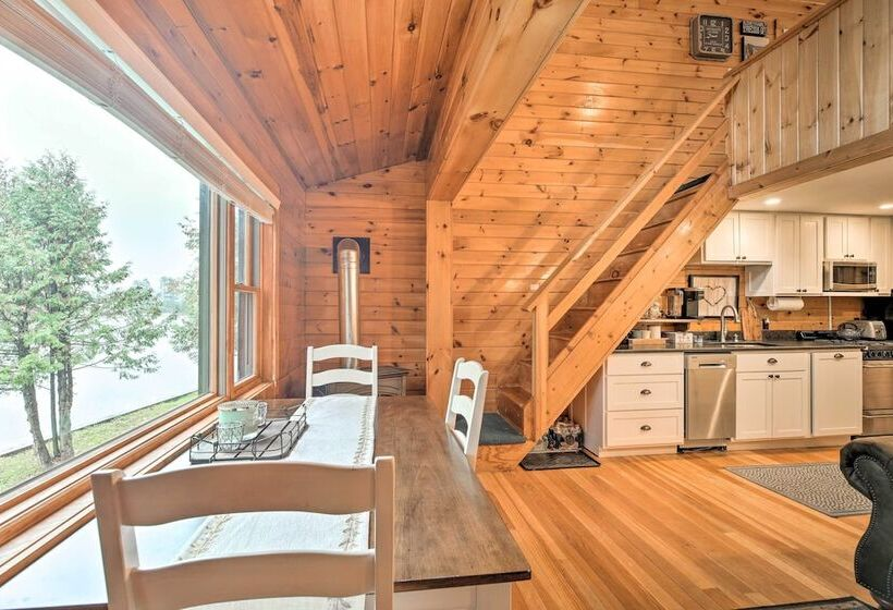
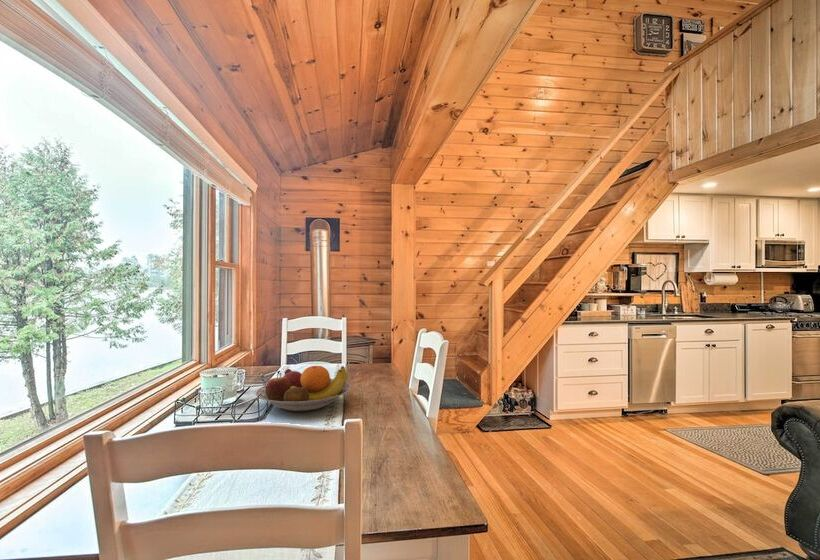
+ fruit bowl [255,365,352,412]
